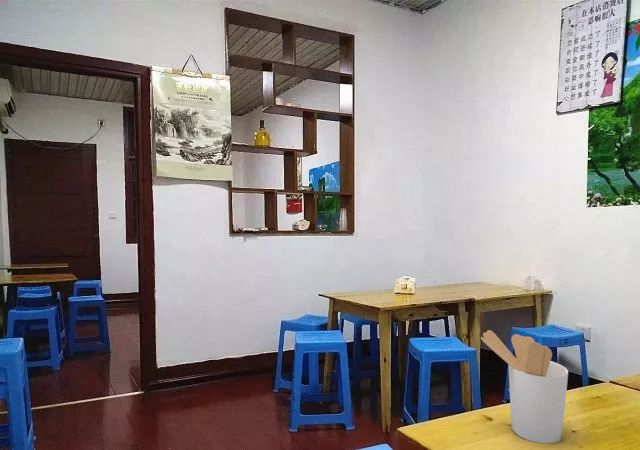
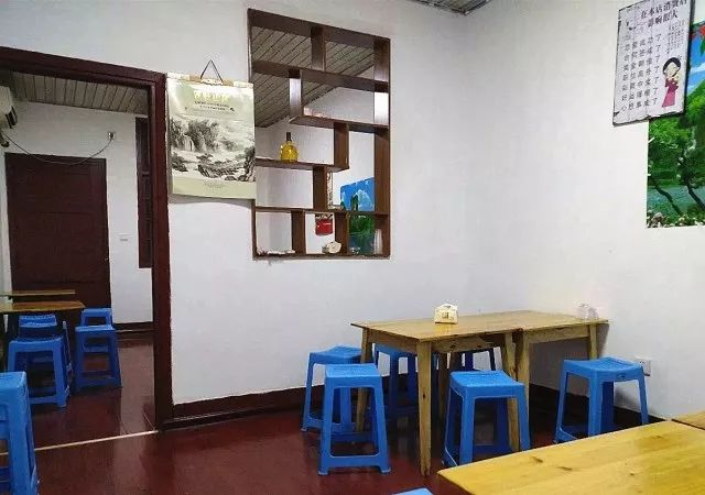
- utensil holder [480,329,569,444]
